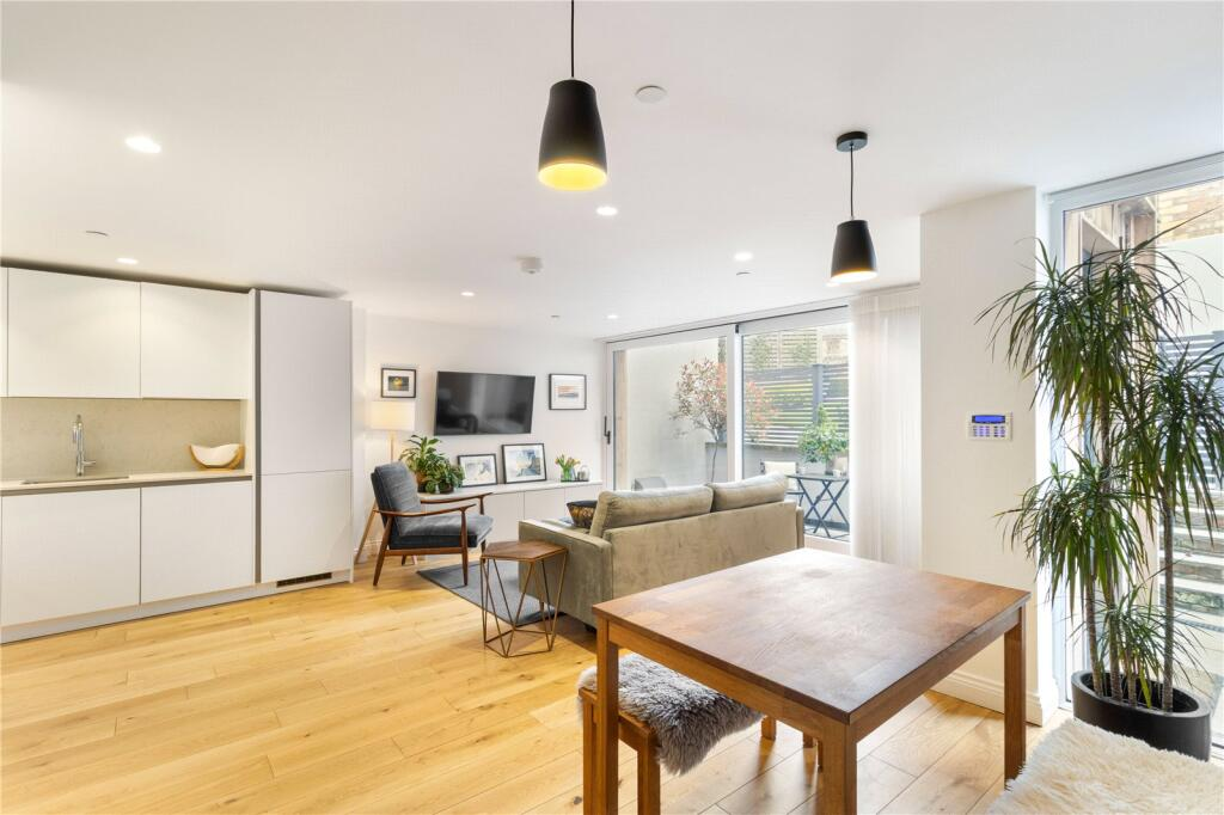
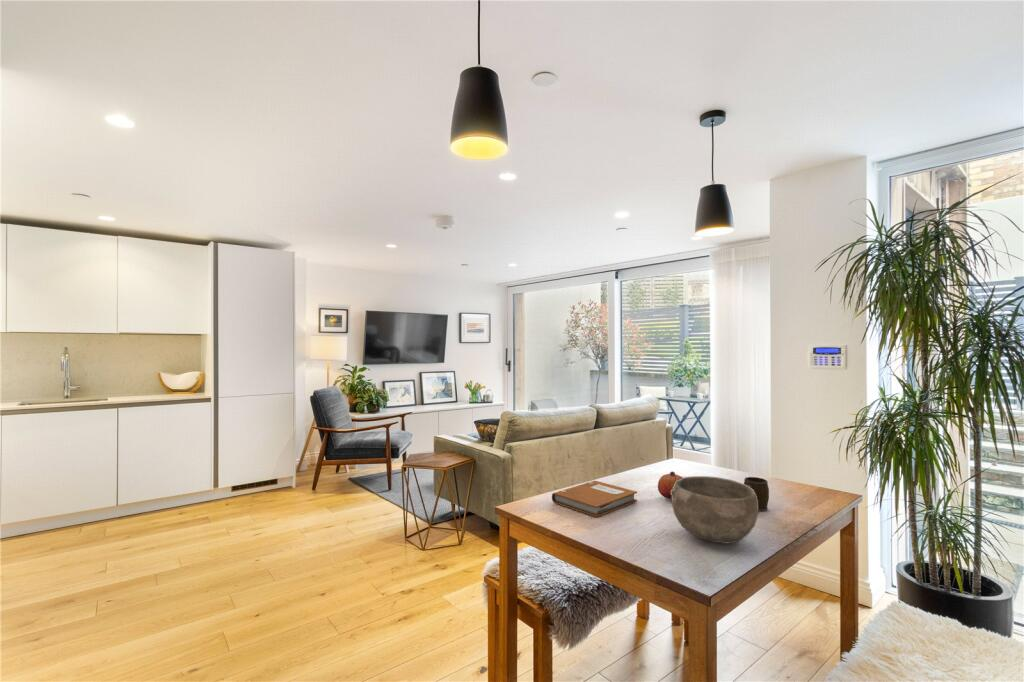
+ mug [743,476,770,512]
+ notebook [551,480,638,518]
+ bowl [671,475,759,545]
+ fruit [657,471,684,500]
